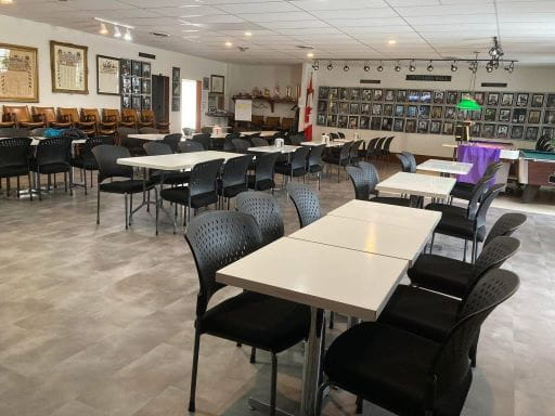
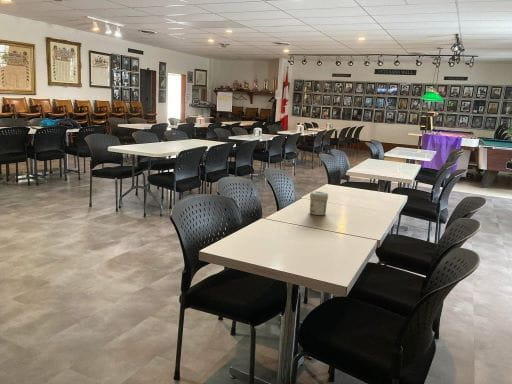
+ jar [309,190,329,216]
